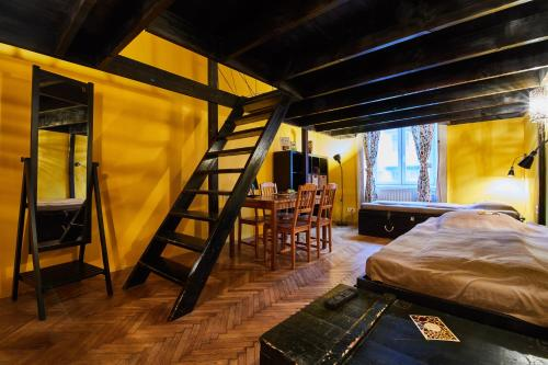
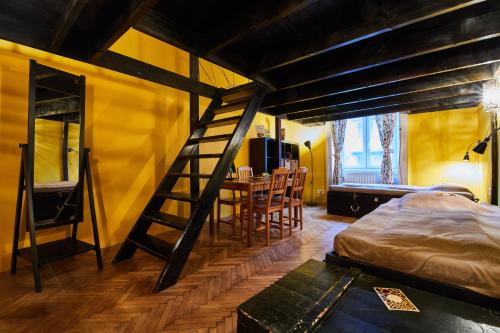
- remote control [322,287,361,310]
